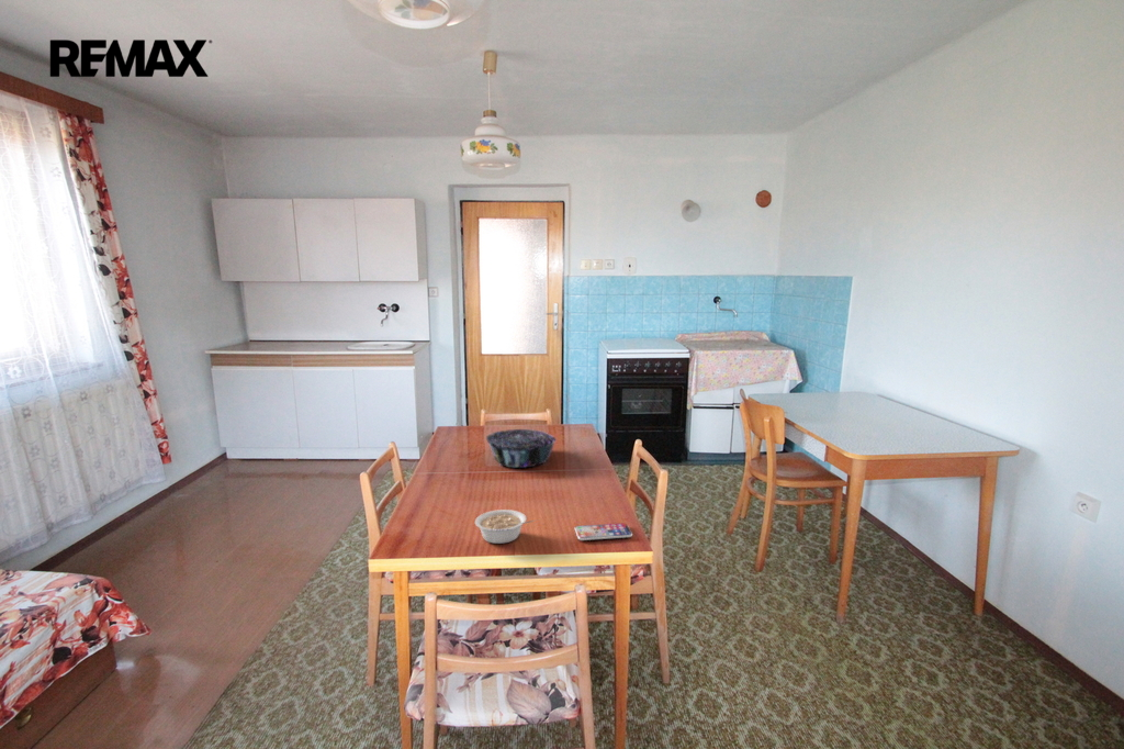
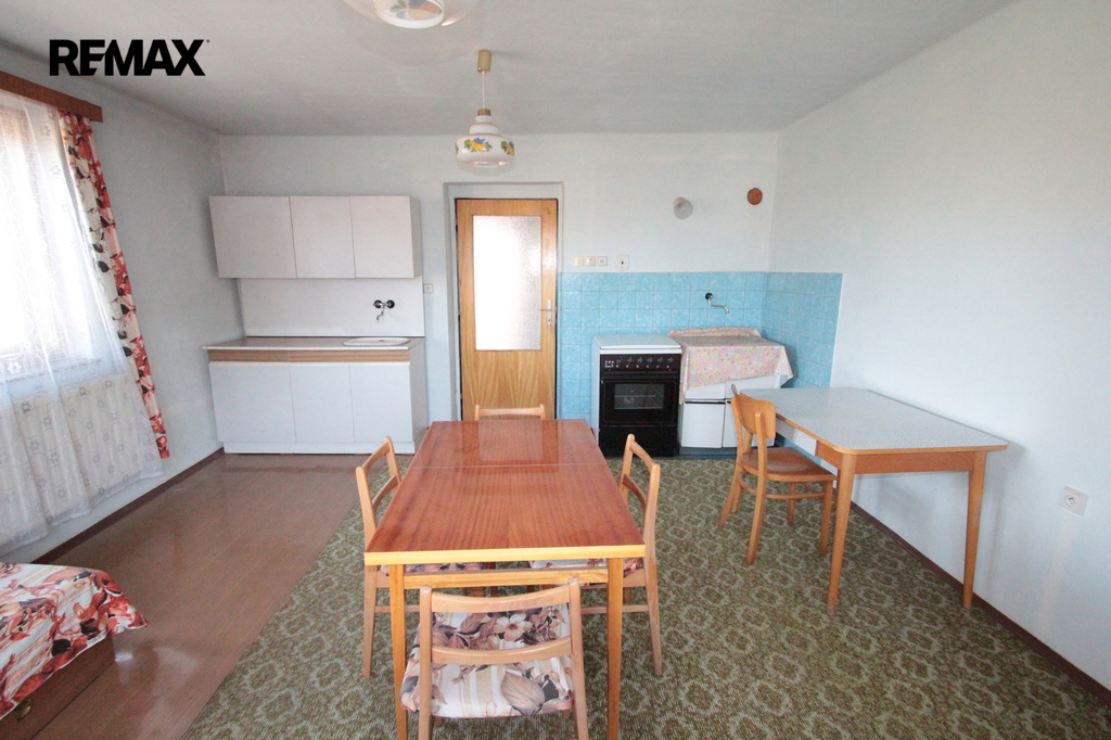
- legume [474,508,535,545]
- decorative bowl [485,428,558,469]
- smartphone [574,522,633,541]
